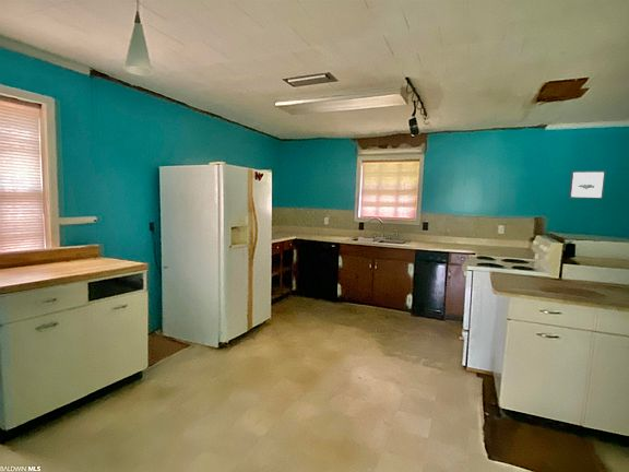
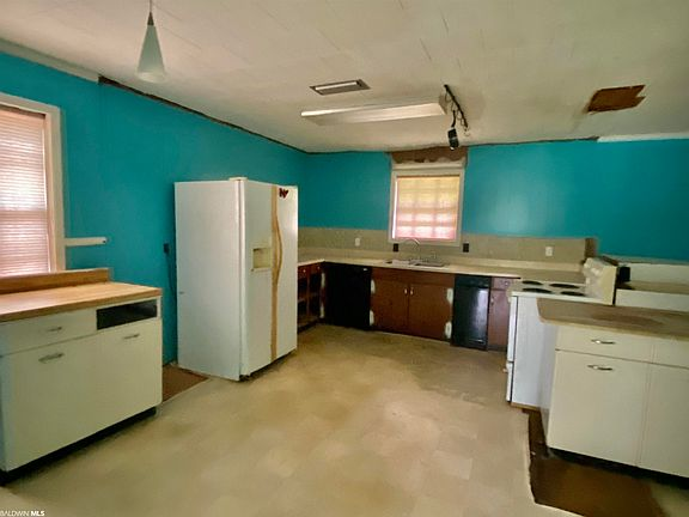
- wall art [568,170,606,200]
